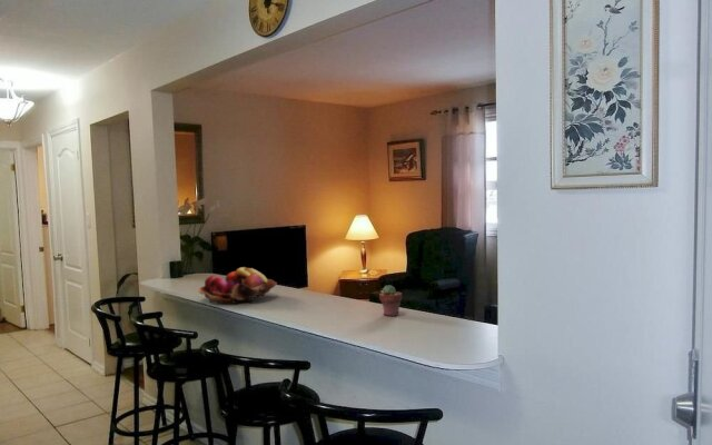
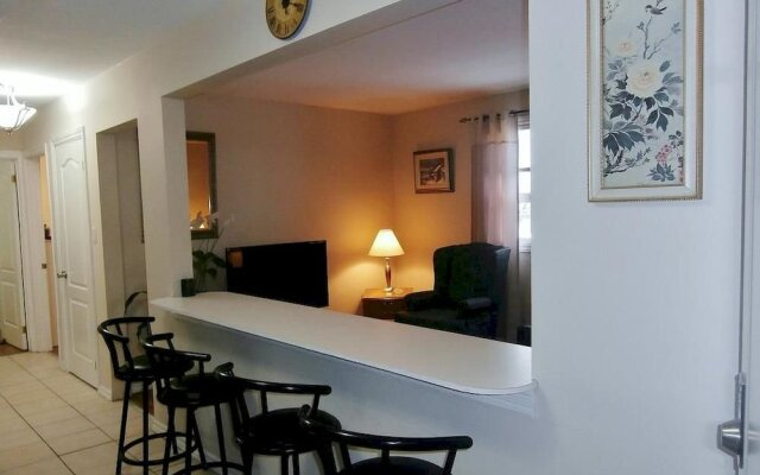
- potted succulent [378,284,403,317]
- fruit basket [198,266,278,306]
